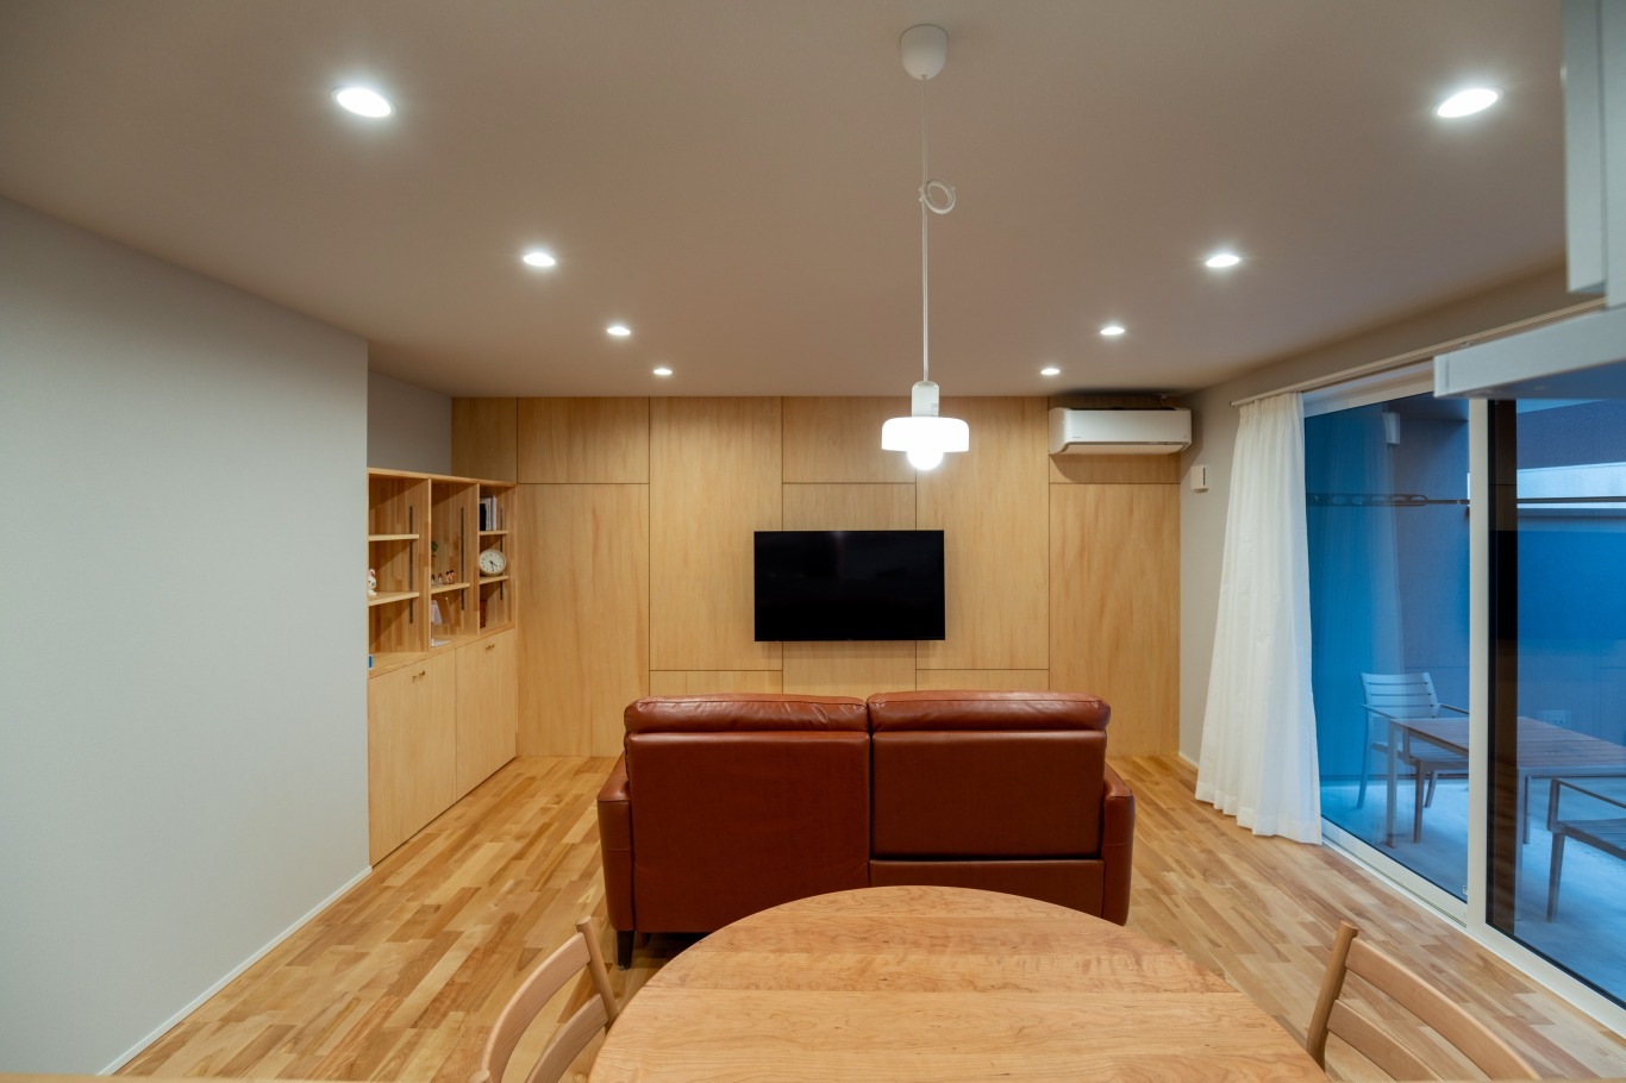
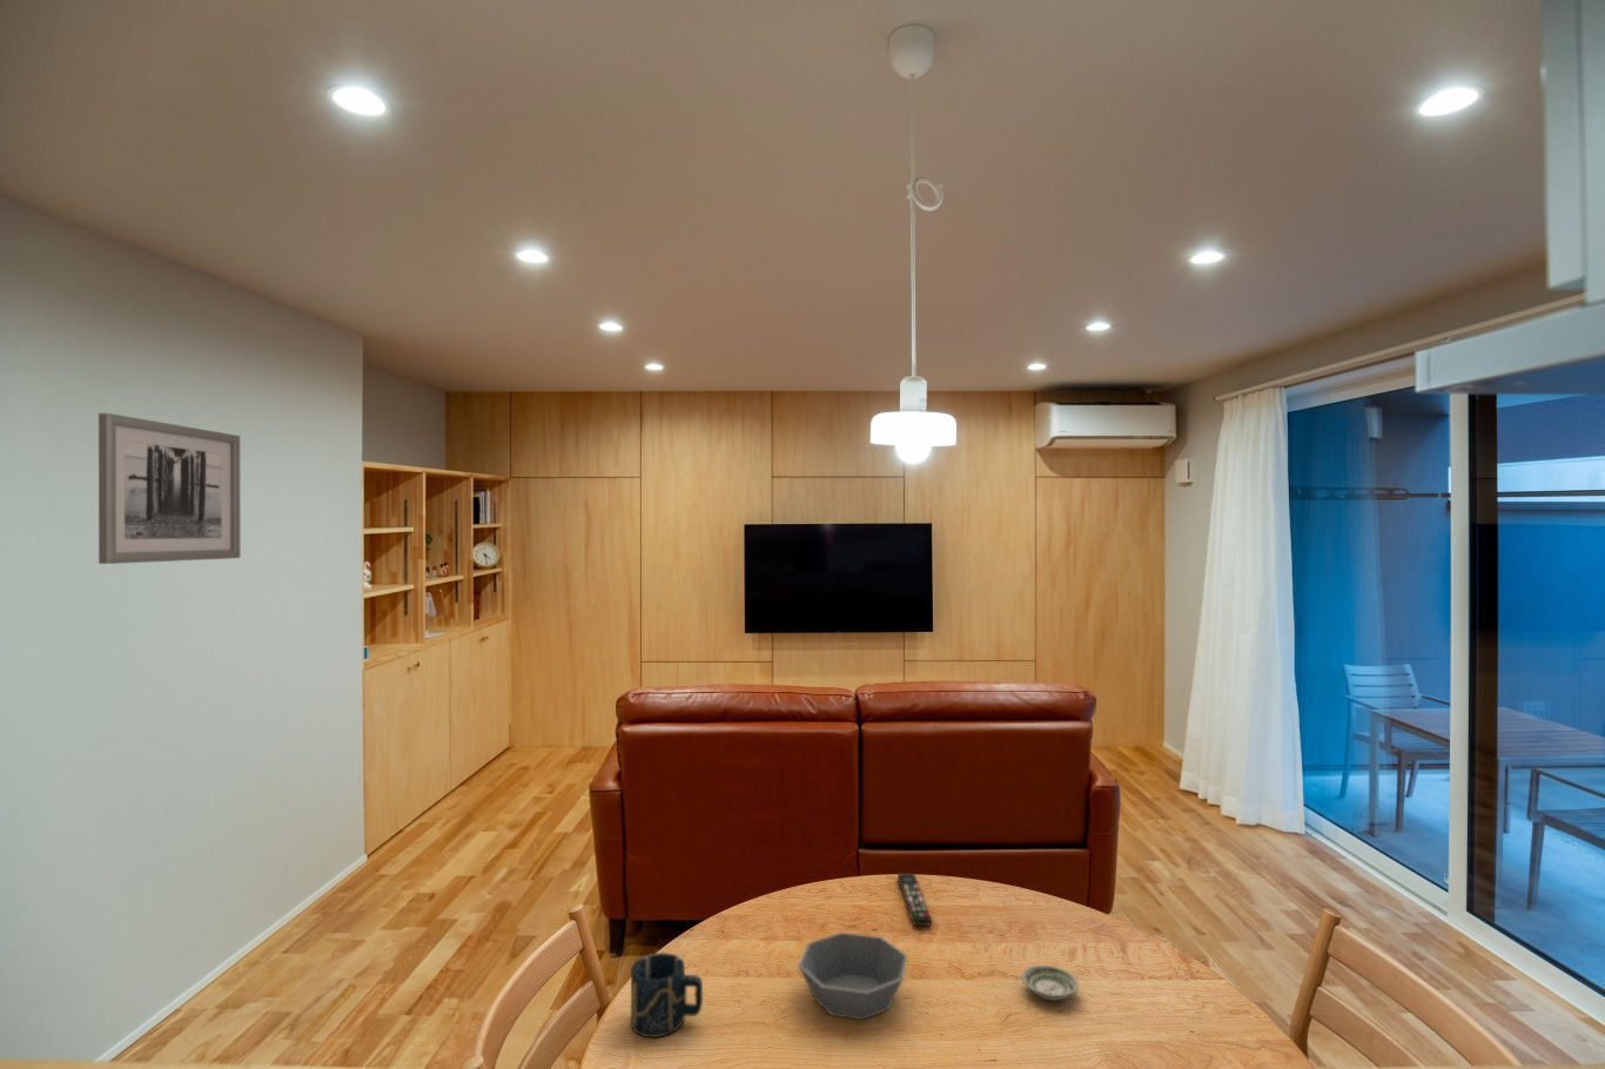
+ cup [630,952,704,1038]
+ remote control [896,872,933,927]
+ bowl [797,932,909,1021]
+ saucer [1021,964,1080,1002]
+ wall art [98,413,241,566]
